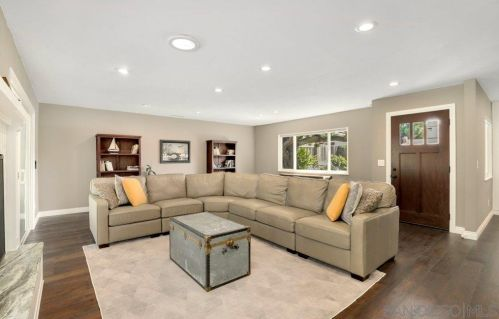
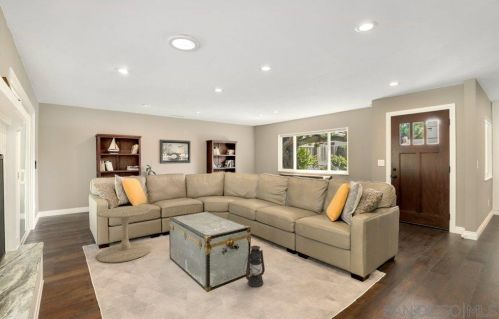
+ lantern [242,245,266,288]
+ side table [96,205,152,264]
